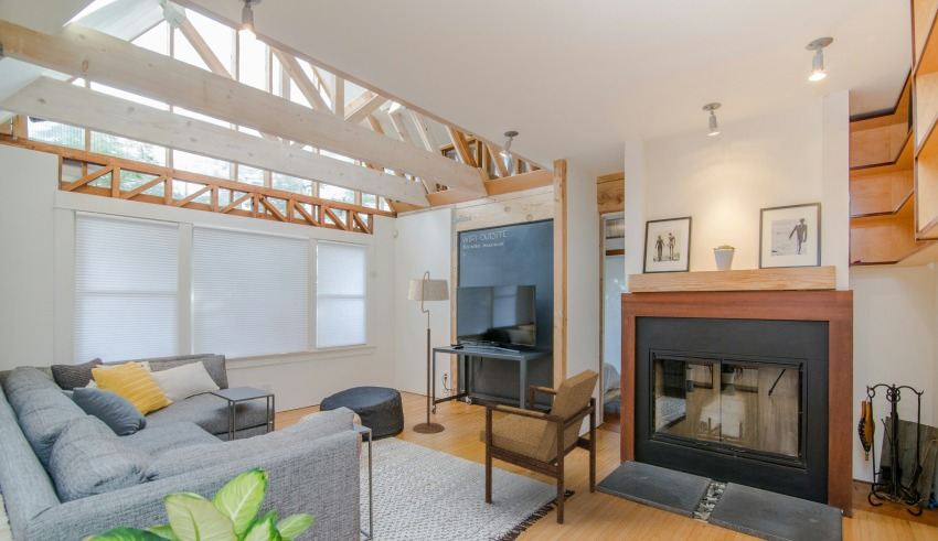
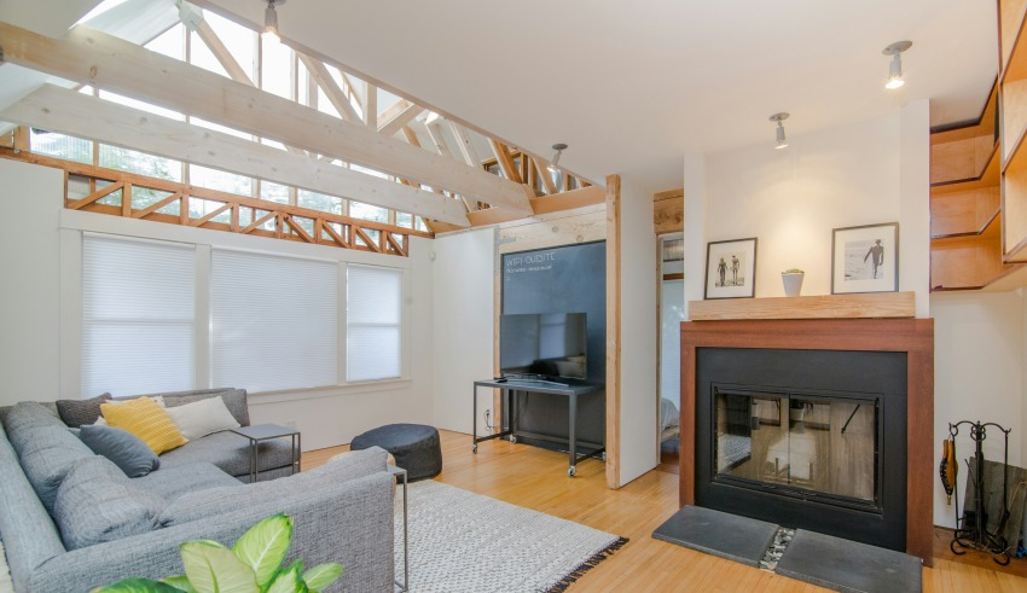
- floor lamp [407,270,450,435]
- armchair [478,368,600,526]
